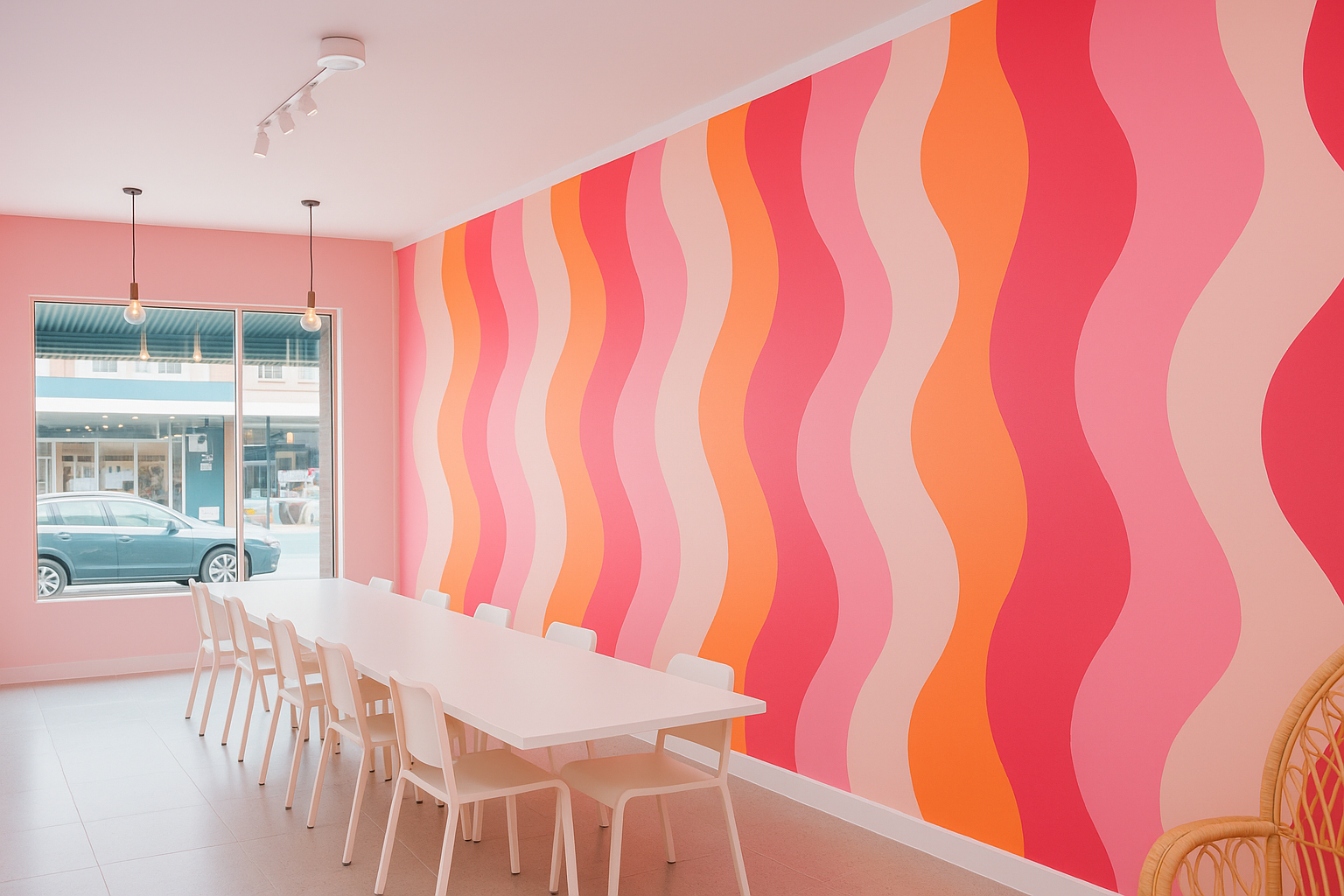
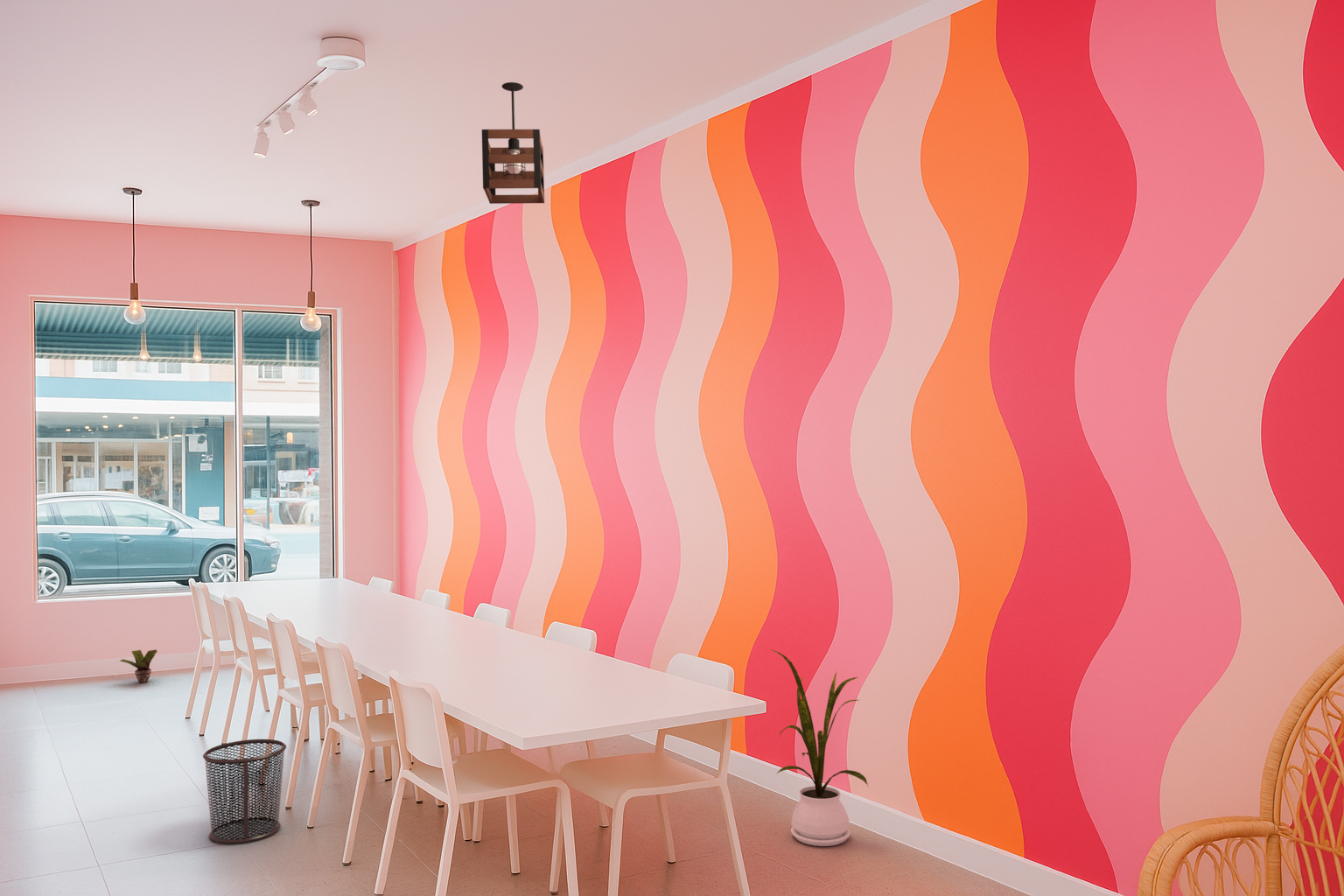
+ house plant [770,648,869,847]
+ pendant light [481,81,545,205]
+ waste bin [202,739,287,844]
+ potted plant [119,648,158,683]
